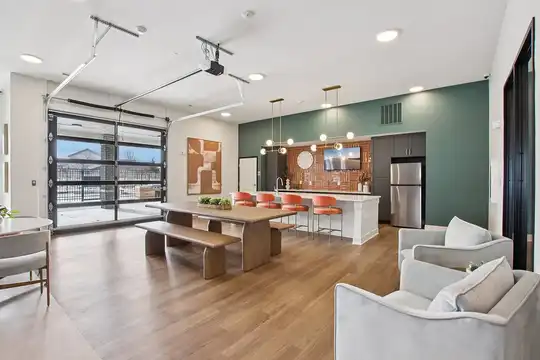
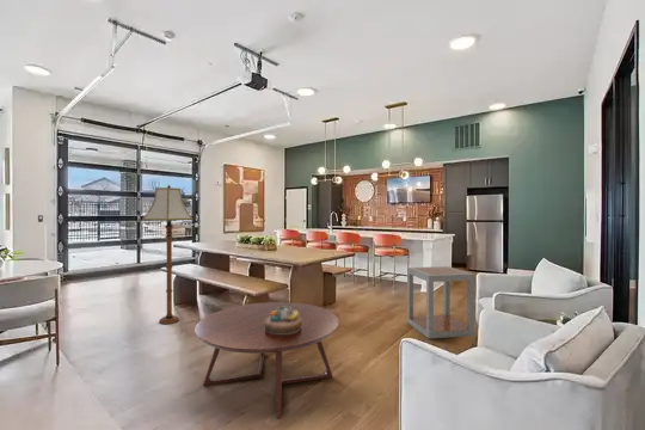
+ decorative bowl [265,307,302,334]
+ side table [406,265,475,340]
+ floor lamp [141,183,194,325]
+ coffee table [194,301,340,419]
